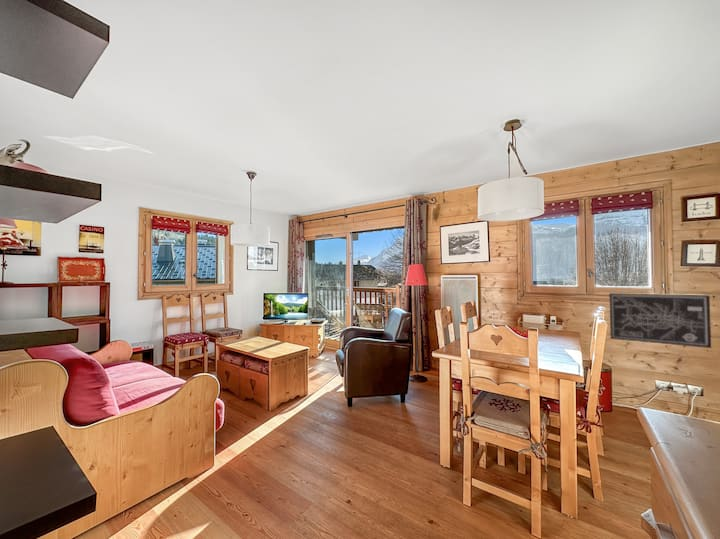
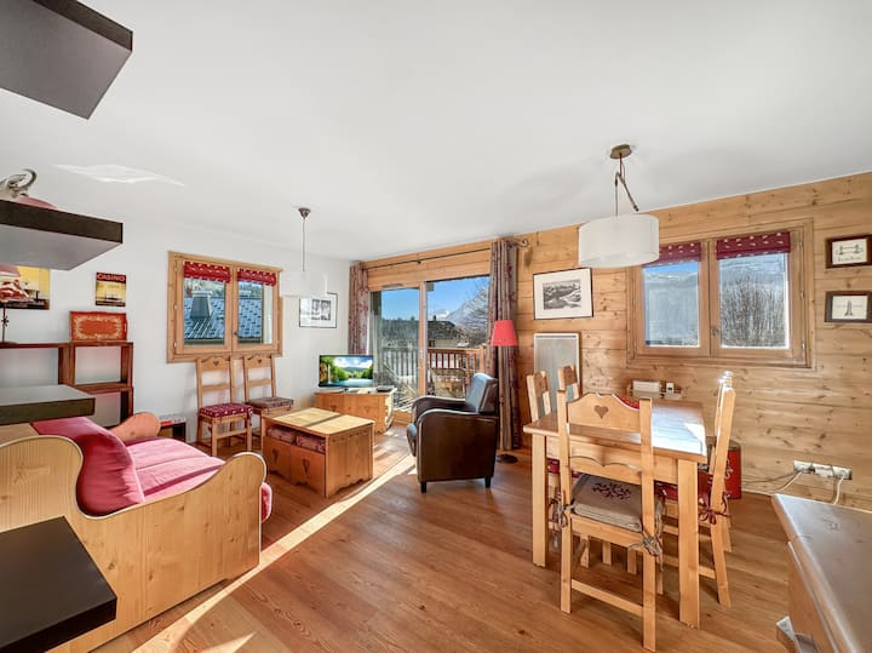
- wall art [608,292,712,349]
